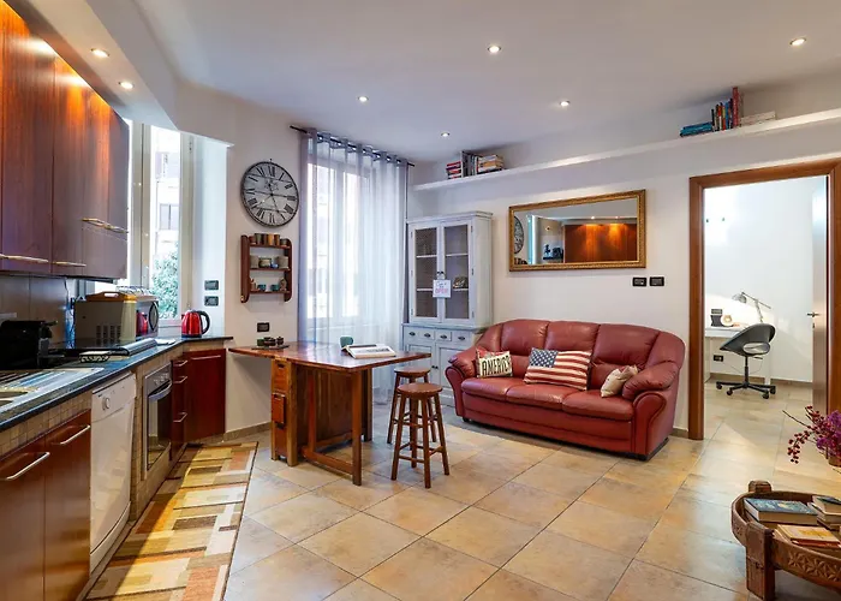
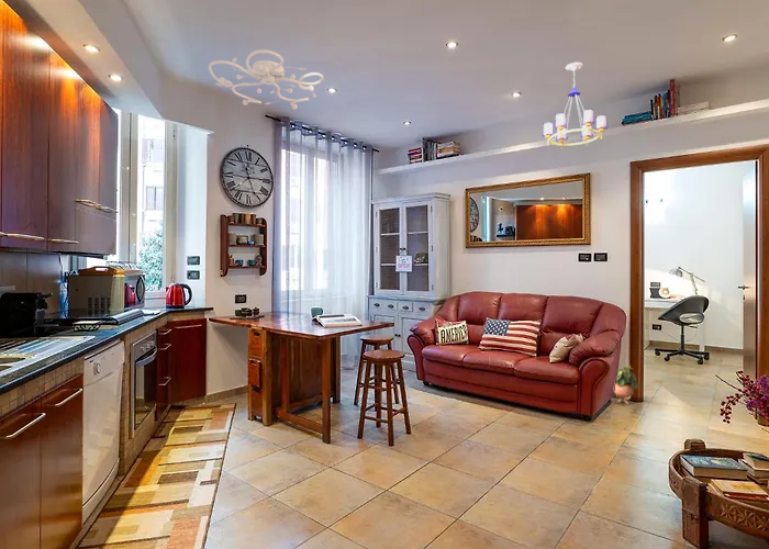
+ chandelier [540,61,609,150]
+ ceiling light fixture [208,48,324,110]
+ potted plant [613,365,639,405]
